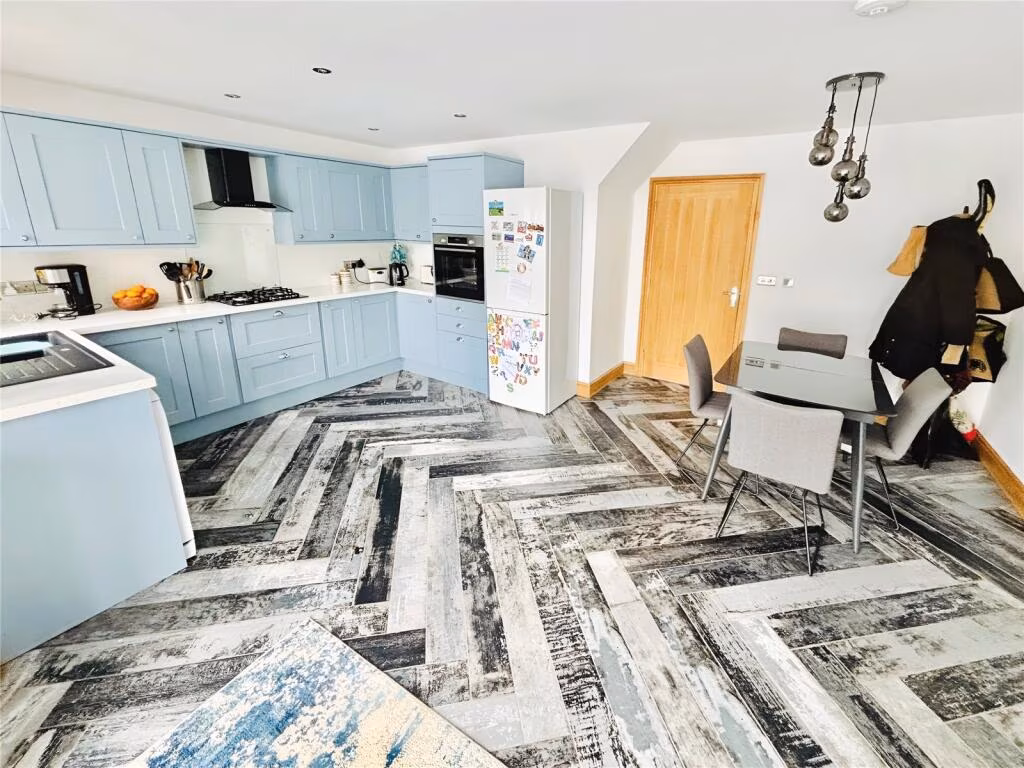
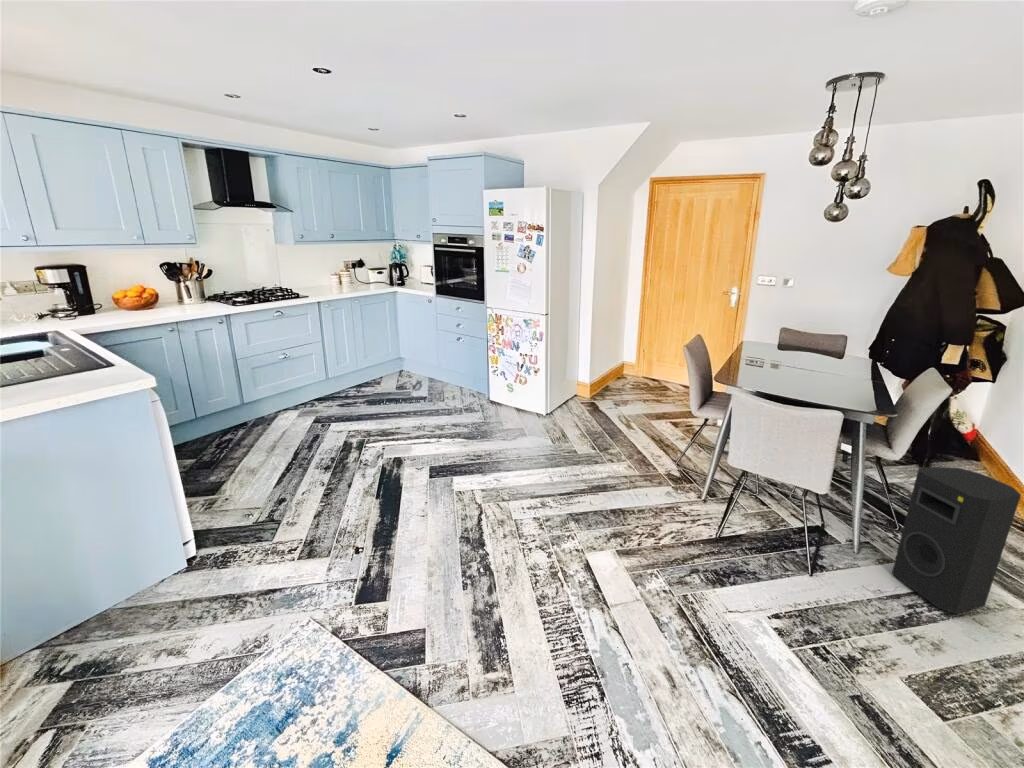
+ speaker [891,466,1022,615]
